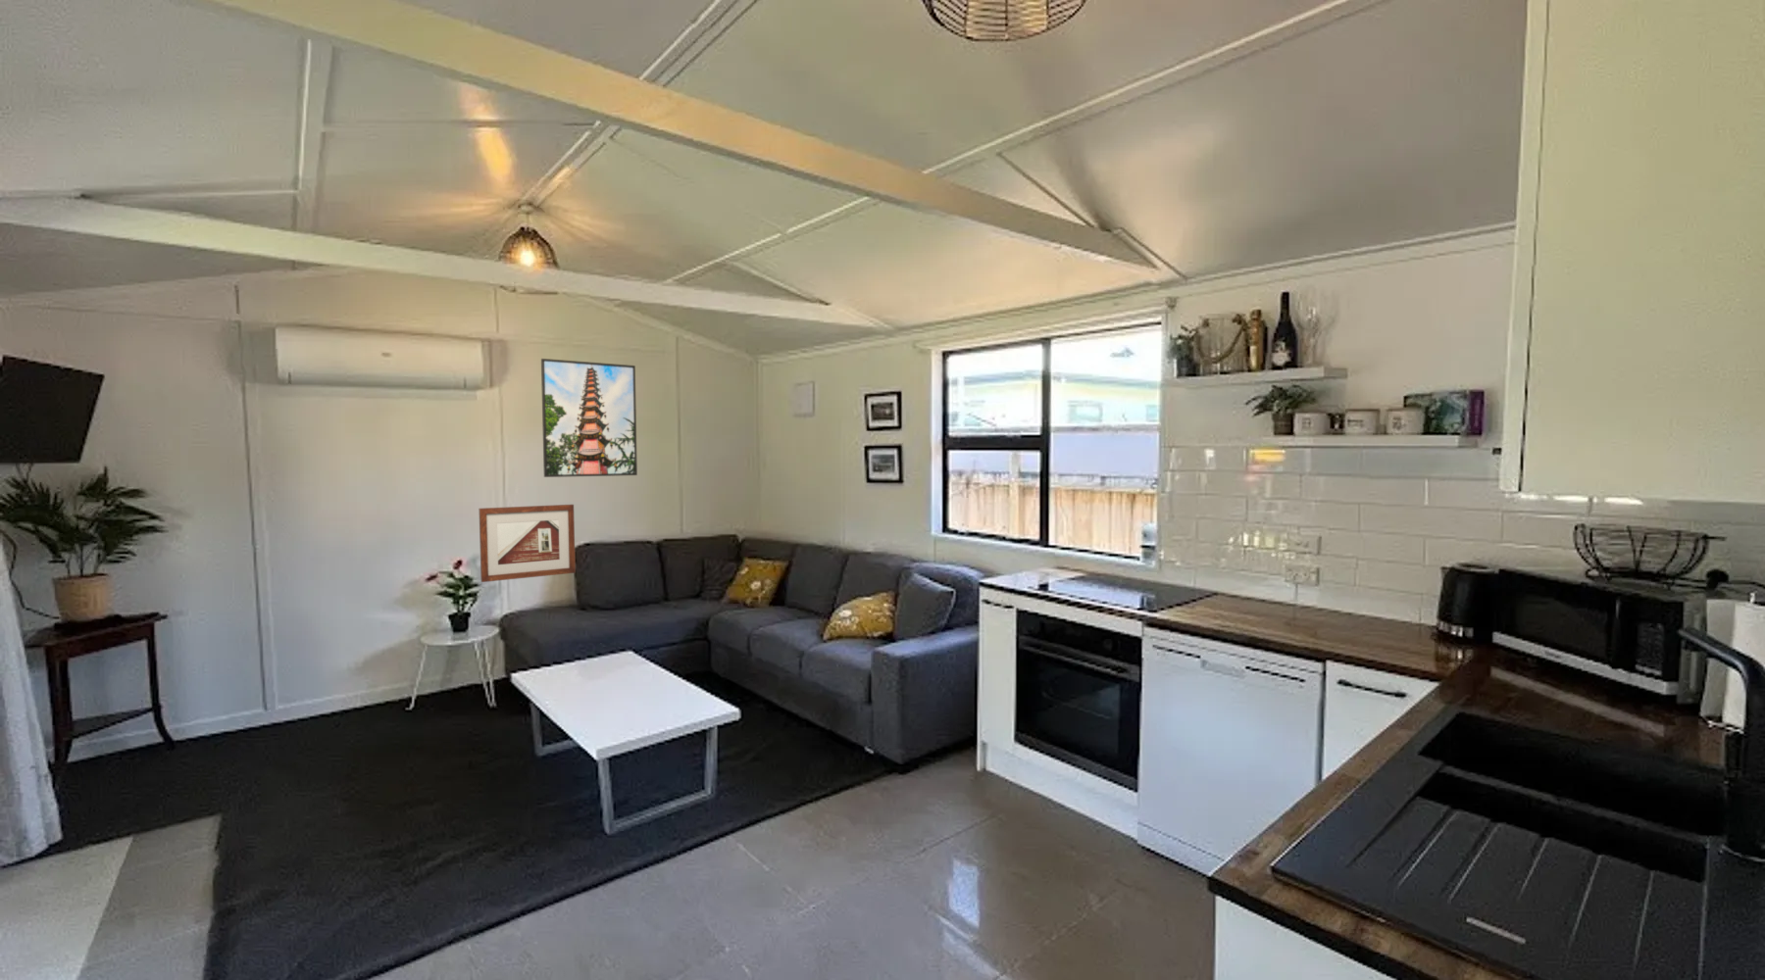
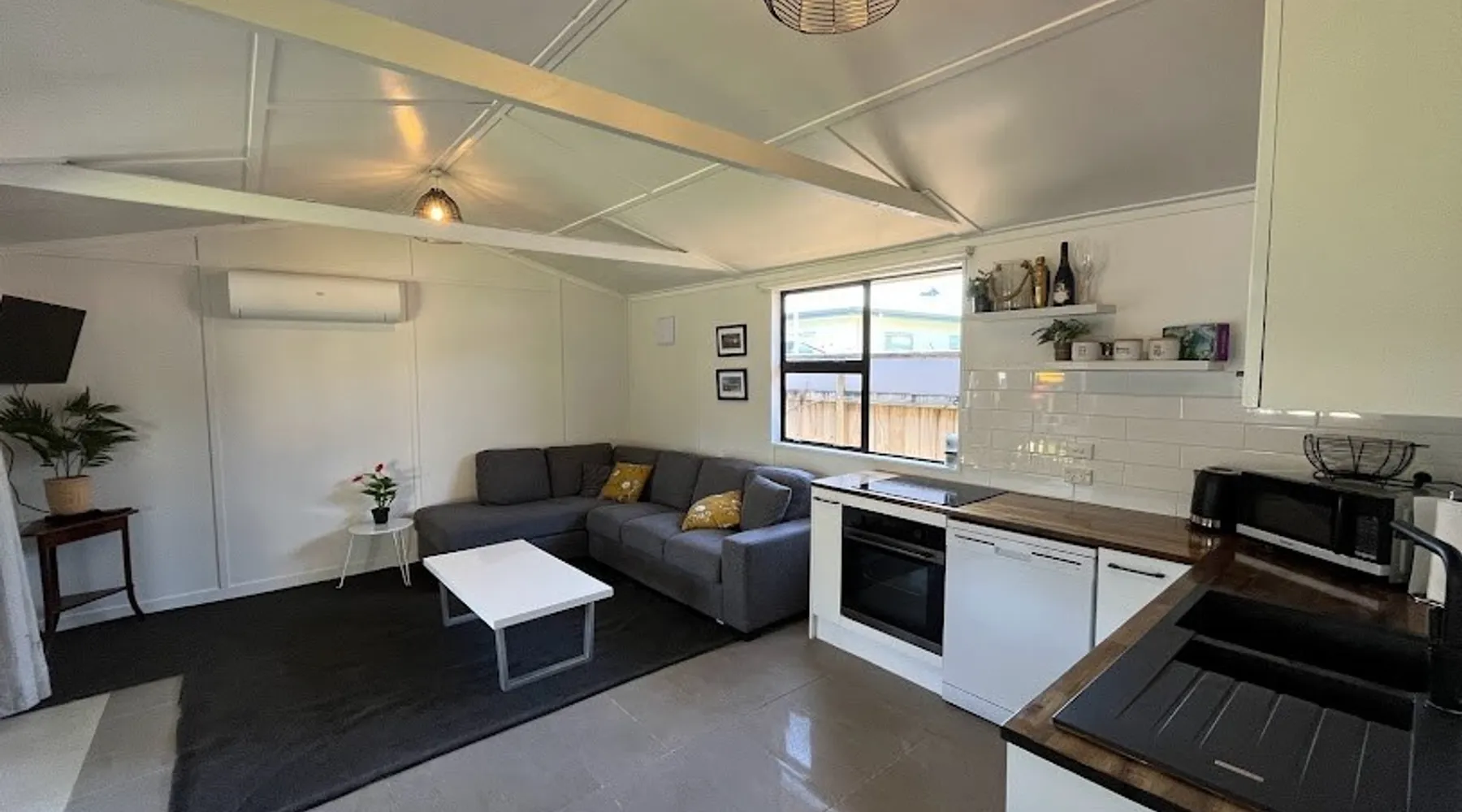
- picture frame [478,503,577,583]
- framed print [541,357,639,478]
